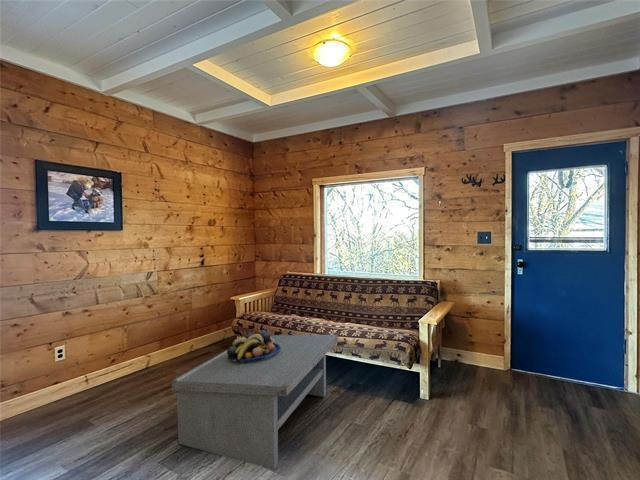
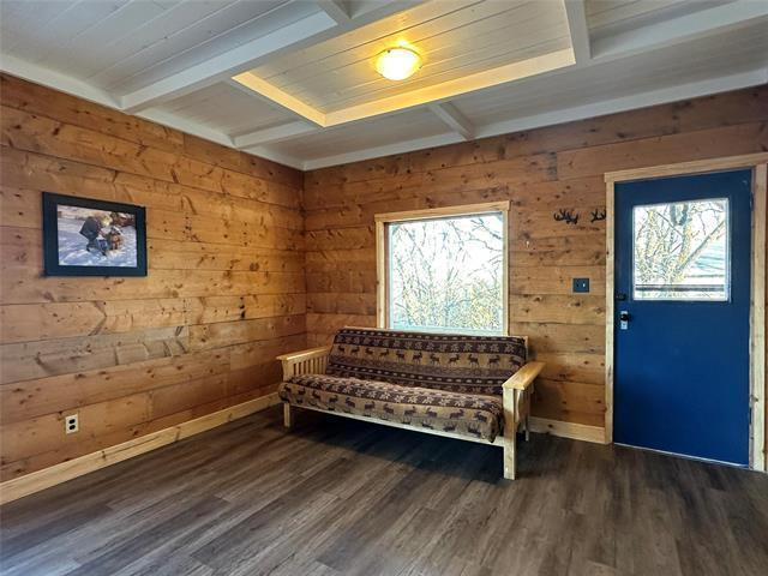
- fruit bowl [227,329,280,361]
- coffee table [171,334,339,470]
